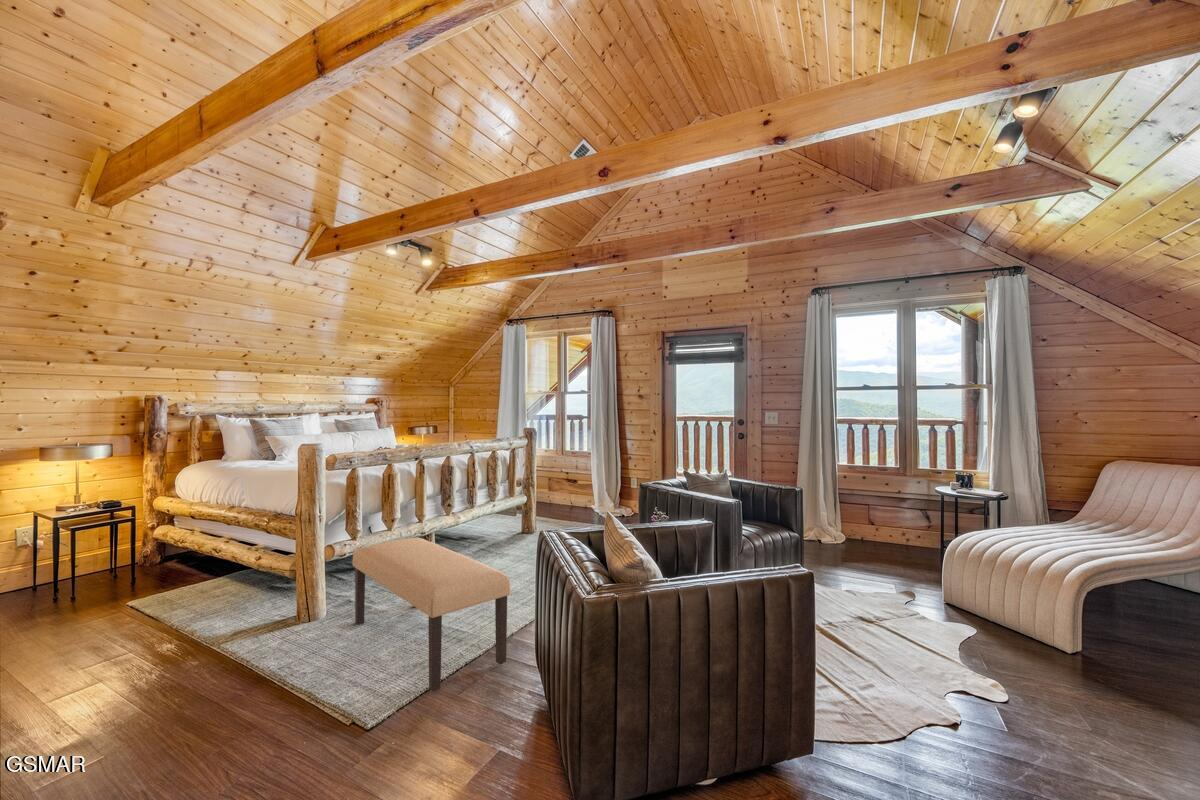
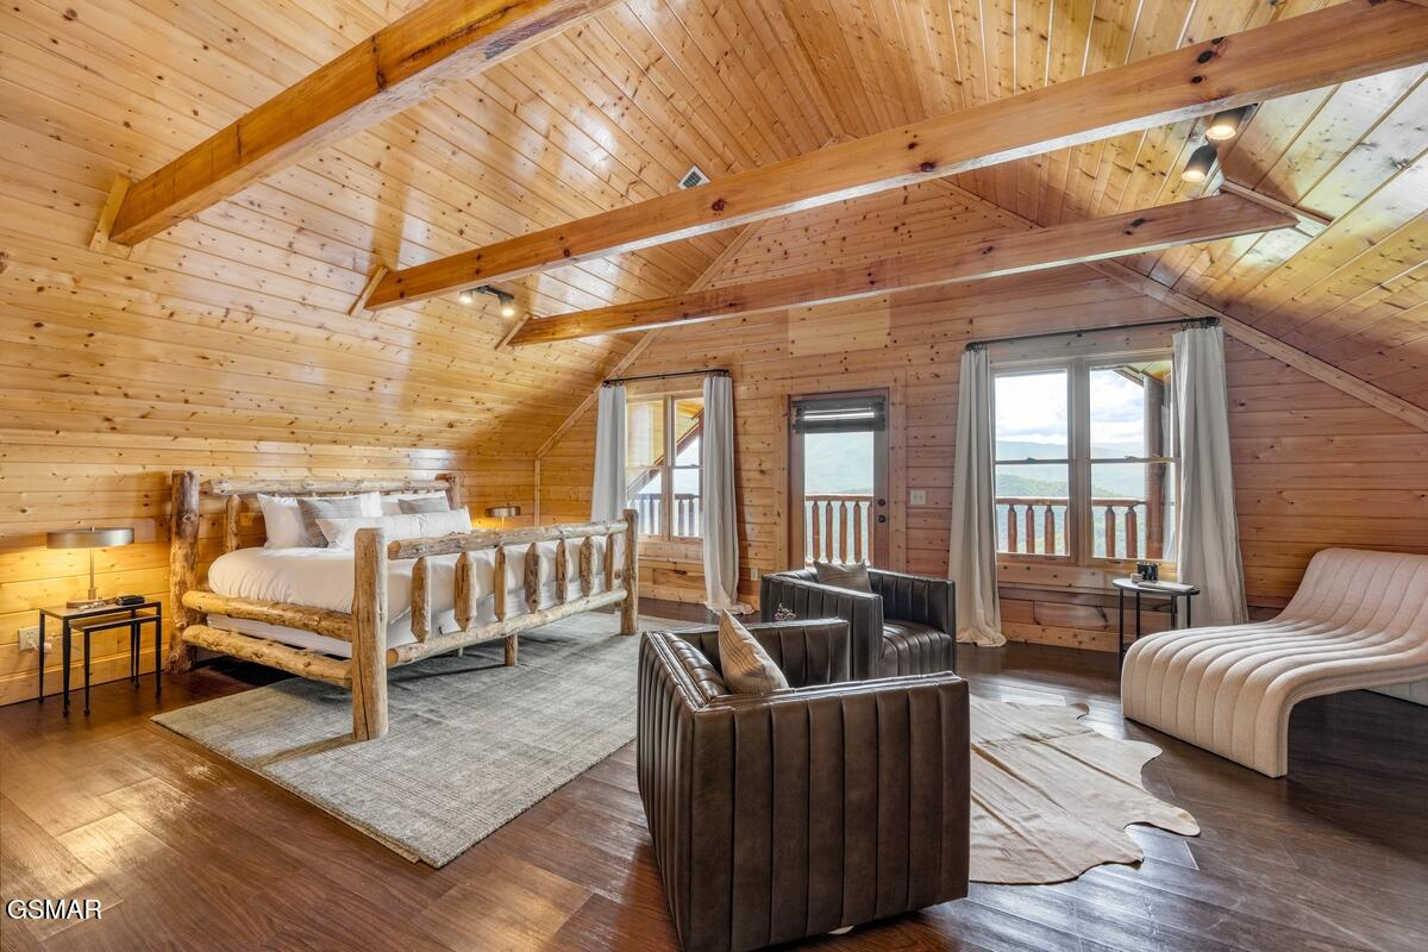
- bench [352,536,512,693]
